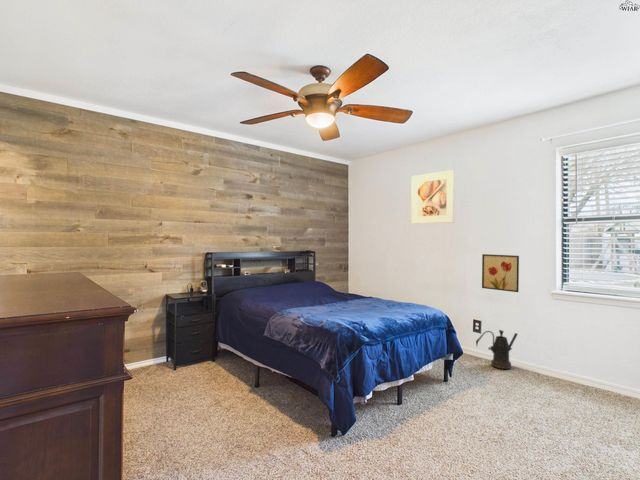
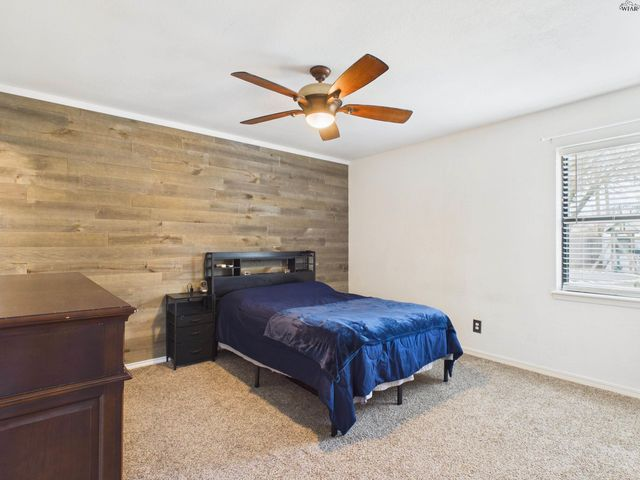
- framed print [410,169,456,225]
- watering can [475,329,519,370]
- wall art [481,253,520,293]
